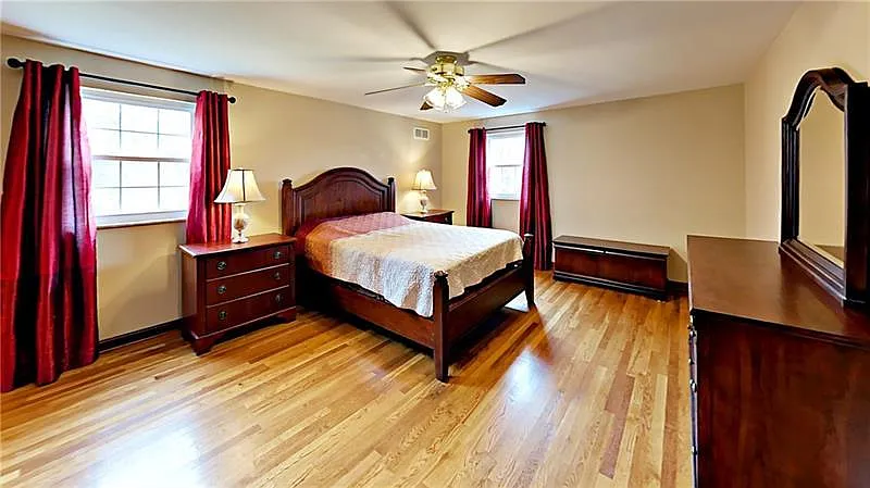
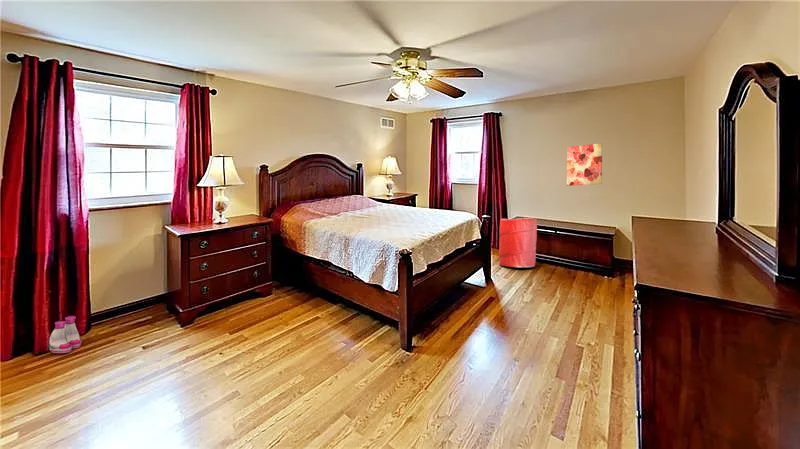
+ wall art [566,142,603,187]
+ boots [47,315,83,354]
+ laundry hamper [498,217,538,268]
